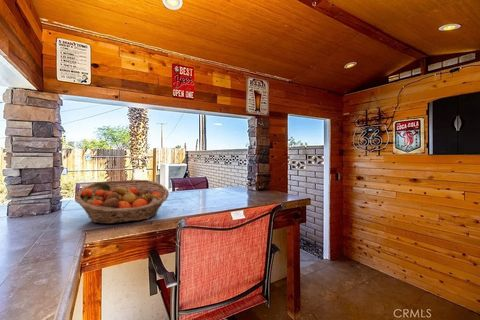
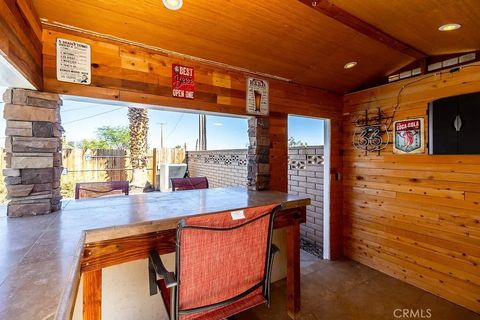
- fruit basket [74,179,170,225]
